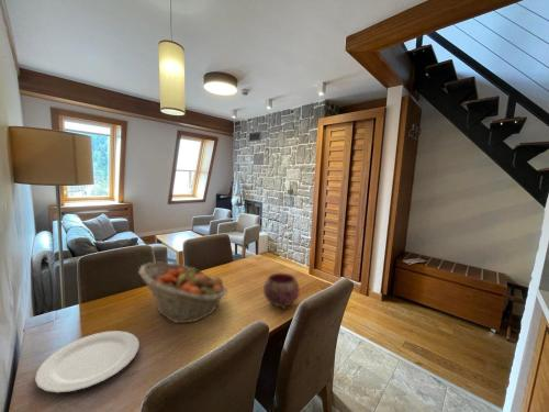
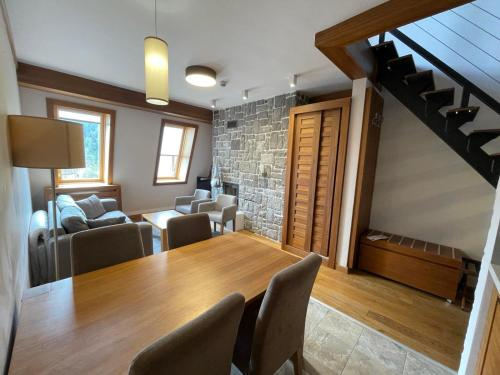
- plate [34,330,141,394]
- bowl [262,271,301,311]
- fruit basket [137,261,228,324]
